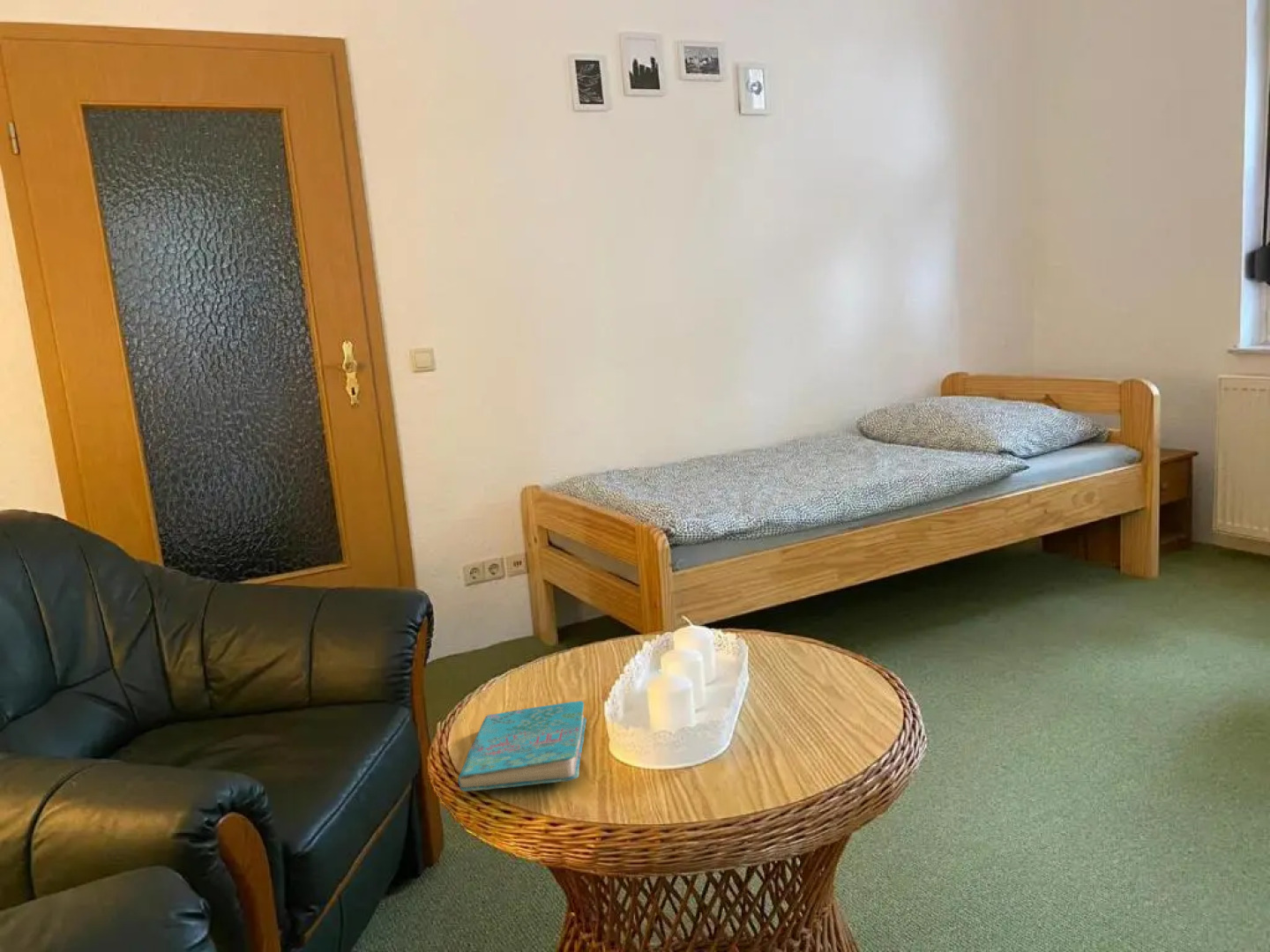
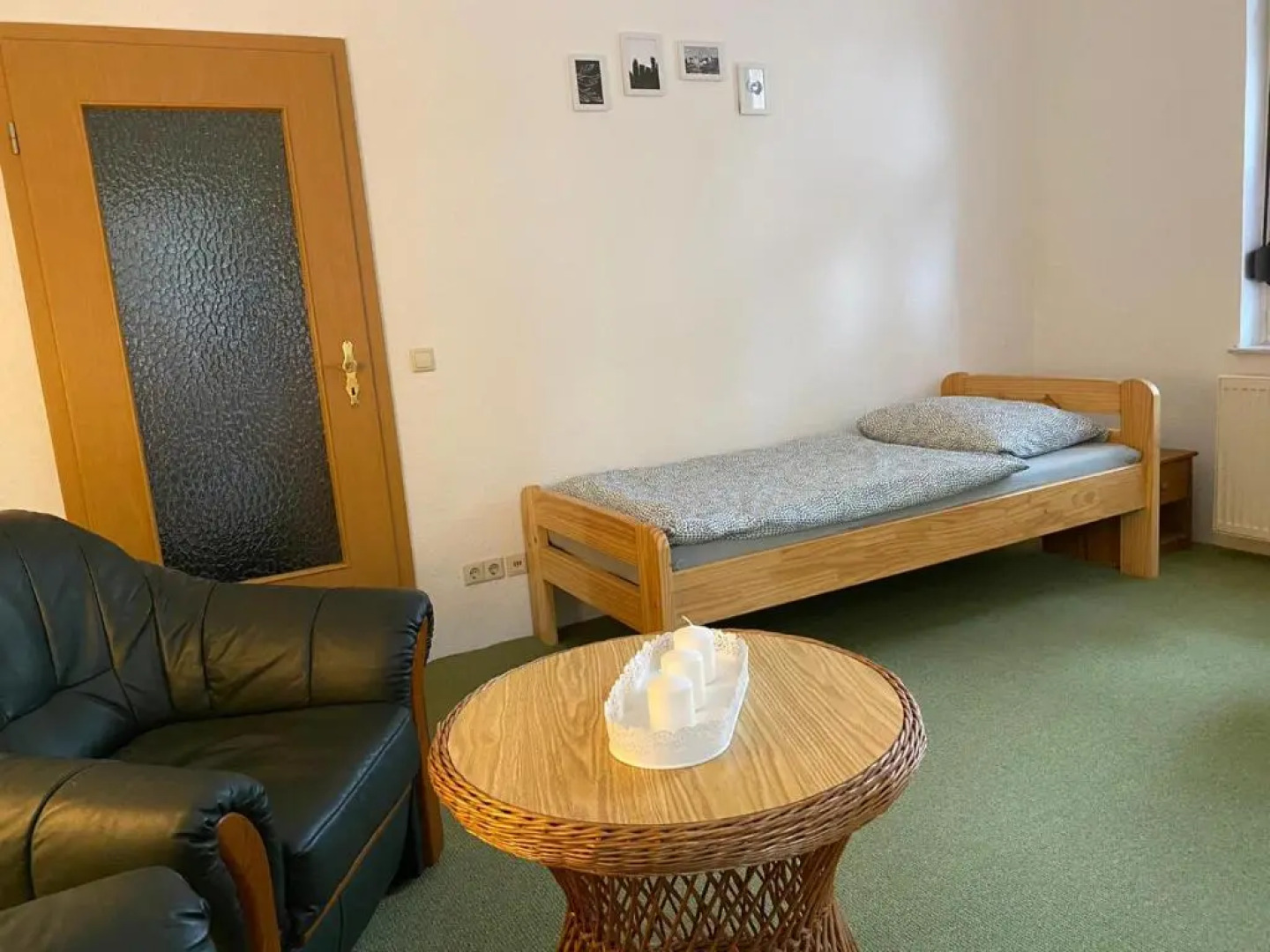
- cover [457,700,587,792]
